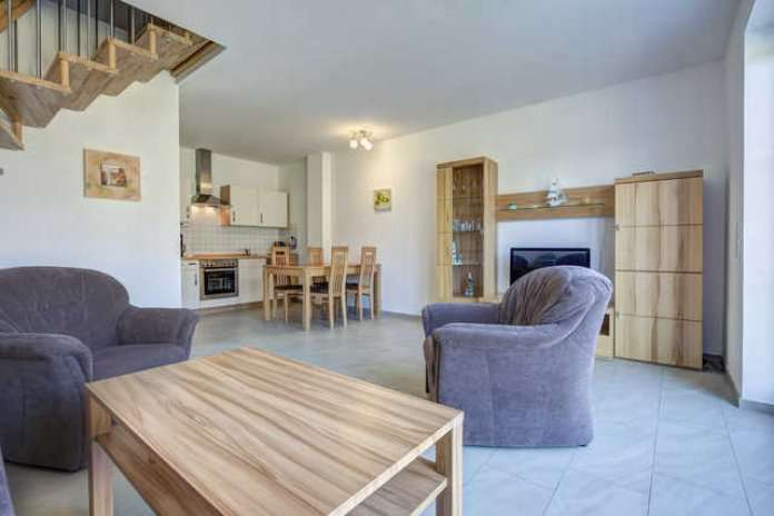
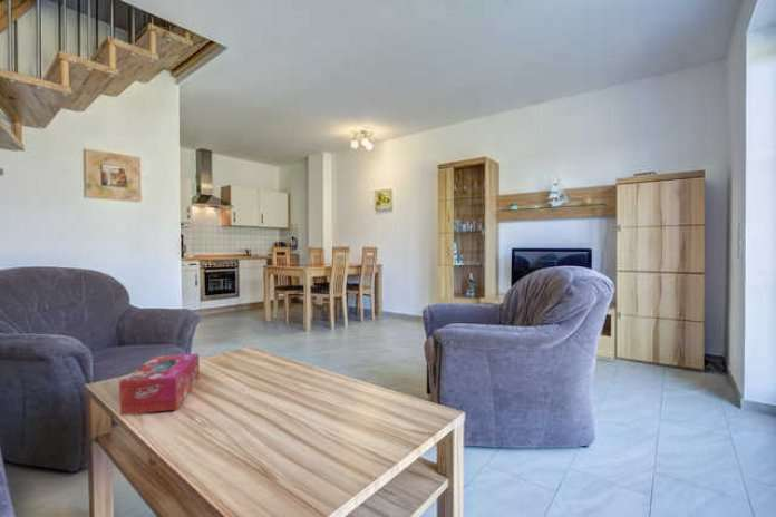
+ tissue box [118,352,201,416]
